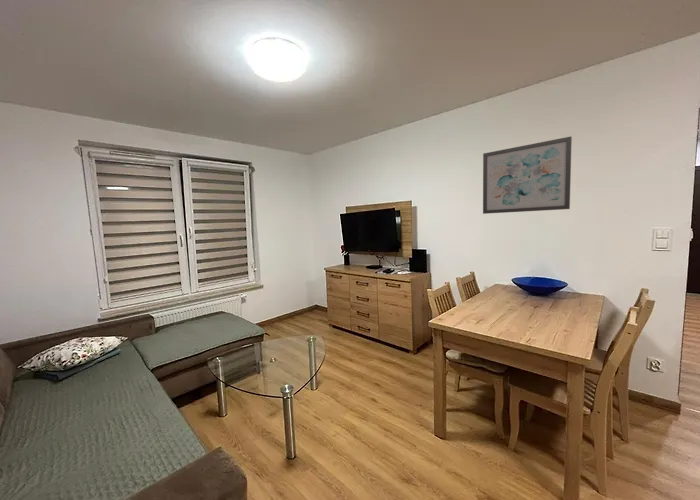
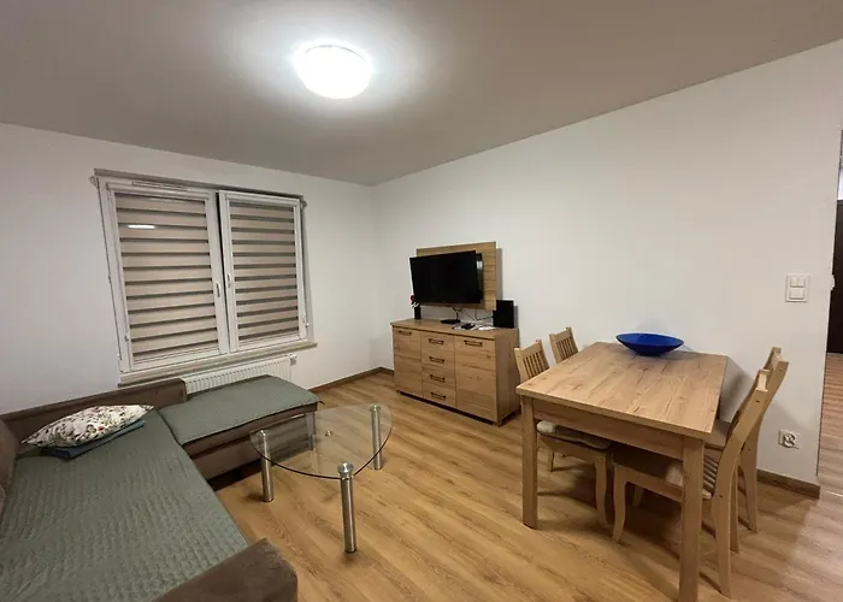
- wall art [482,135,573,215]
